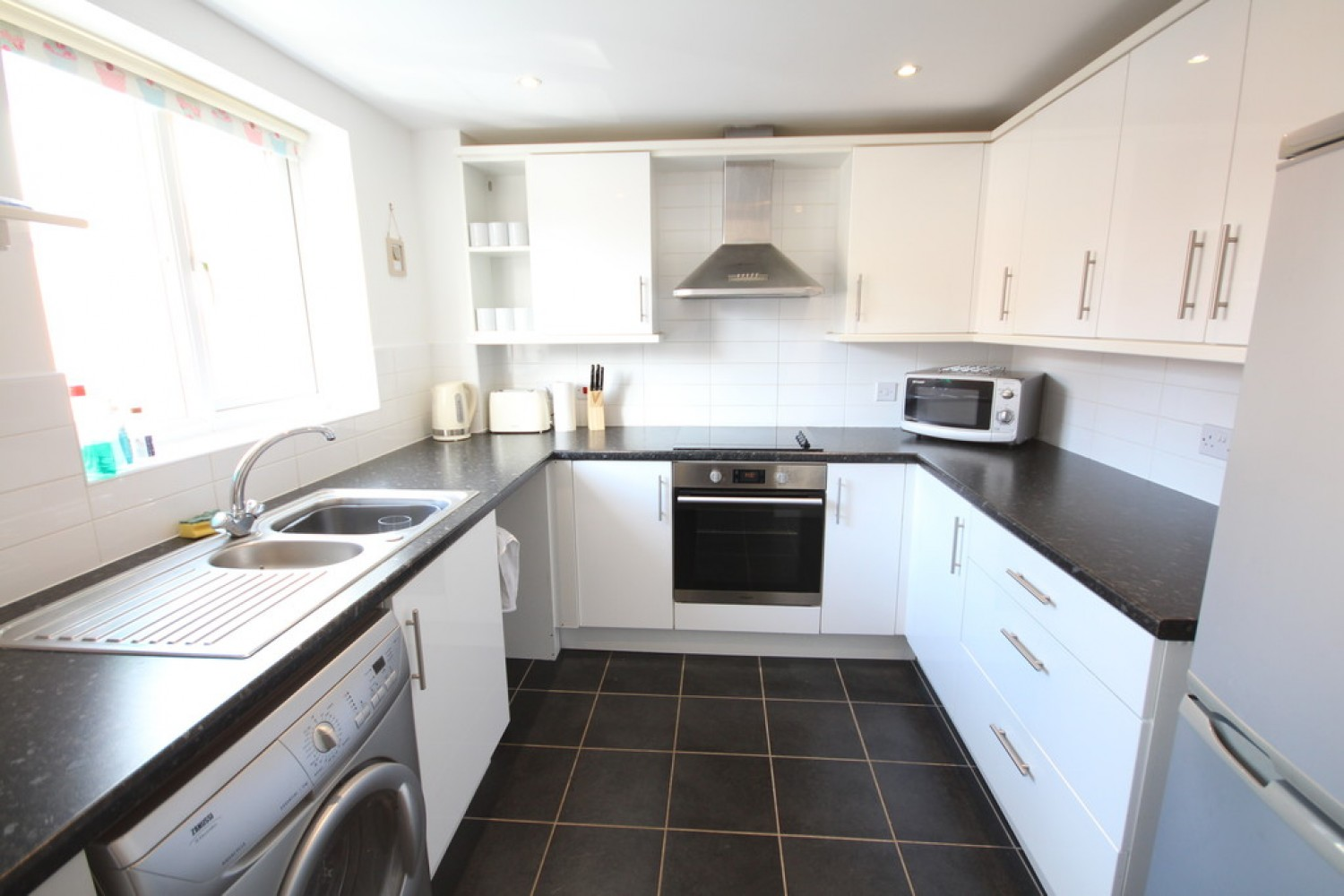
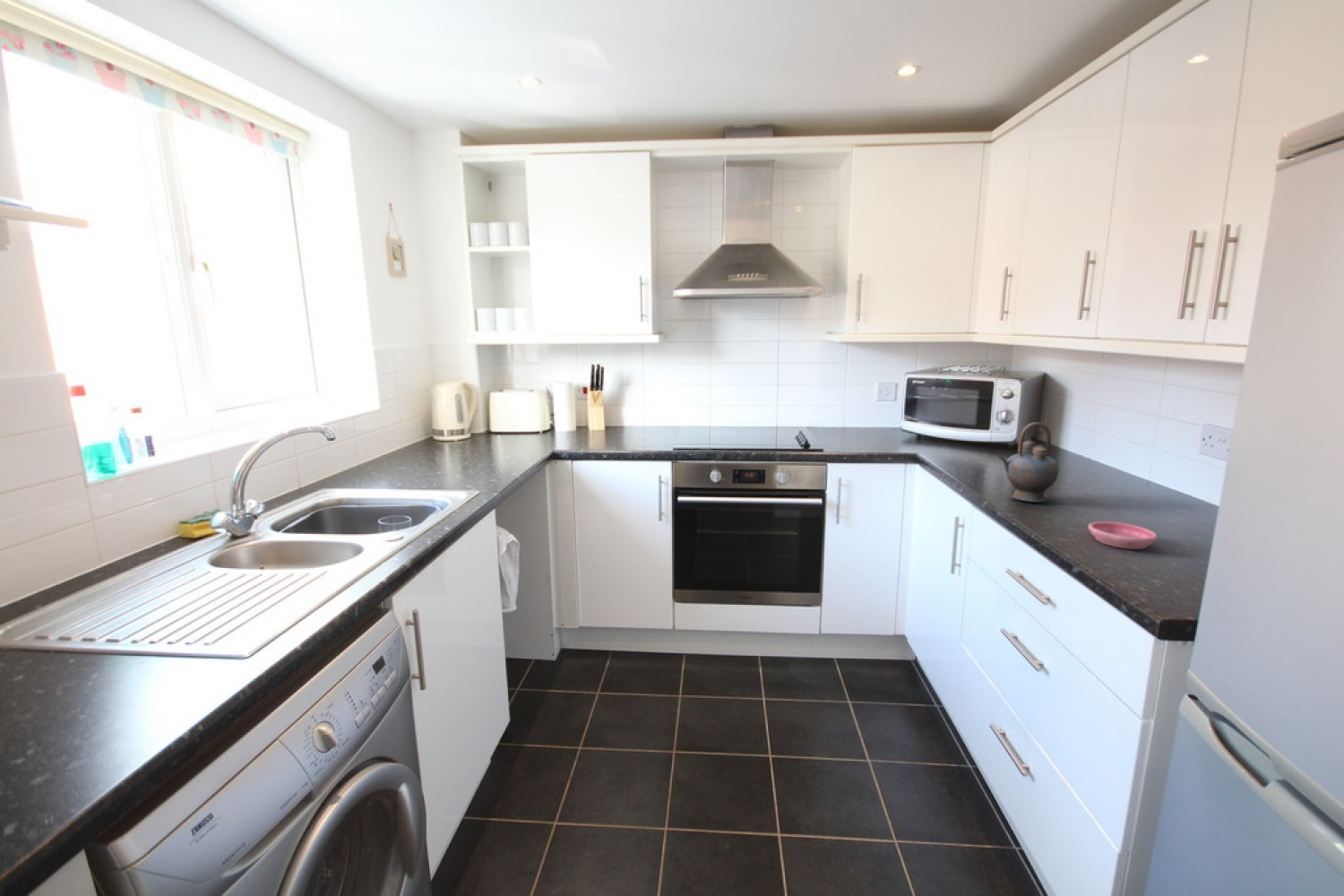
+ saucer [1088,521,1159,550]
+ teapot [997,421,1060,503]
